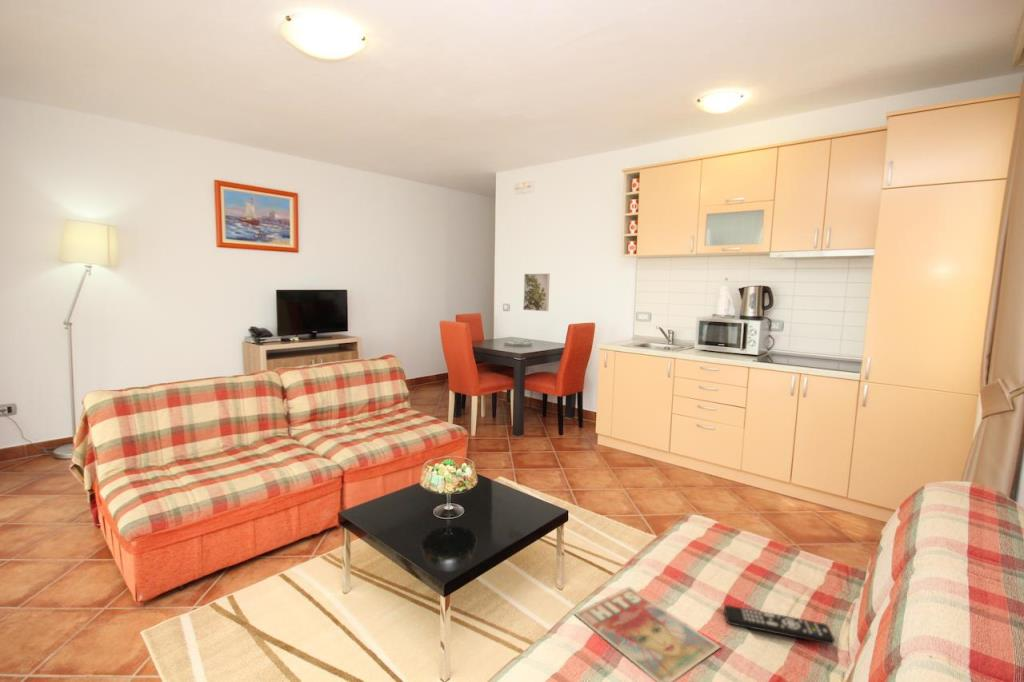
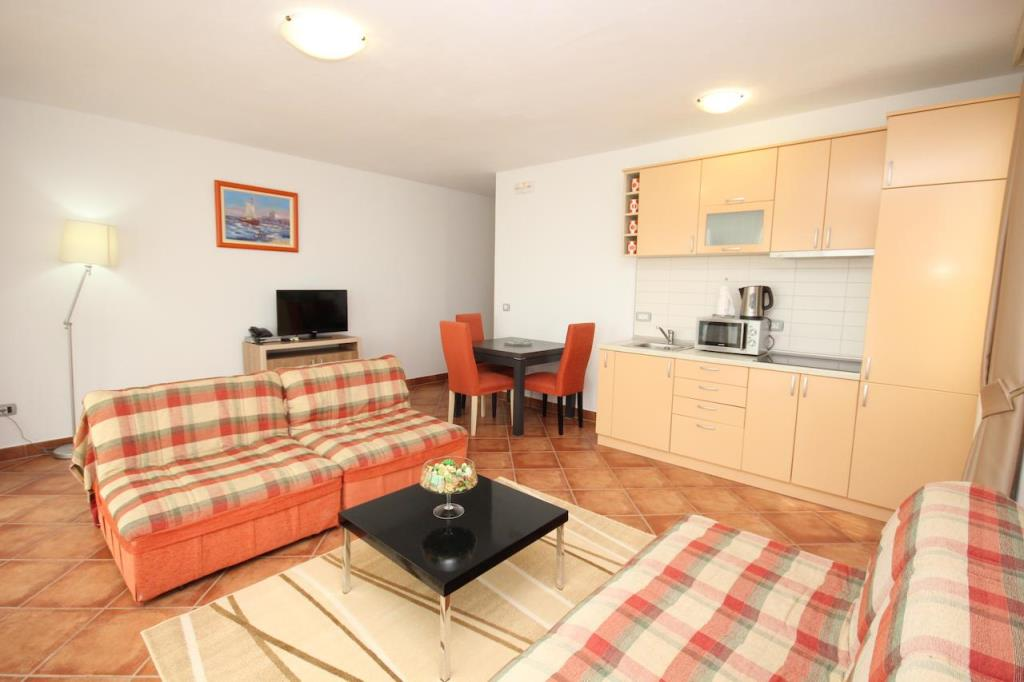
- magazine [573,586,722,682]
- remote control [723,604,836,646]
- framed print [522,273,551,312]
